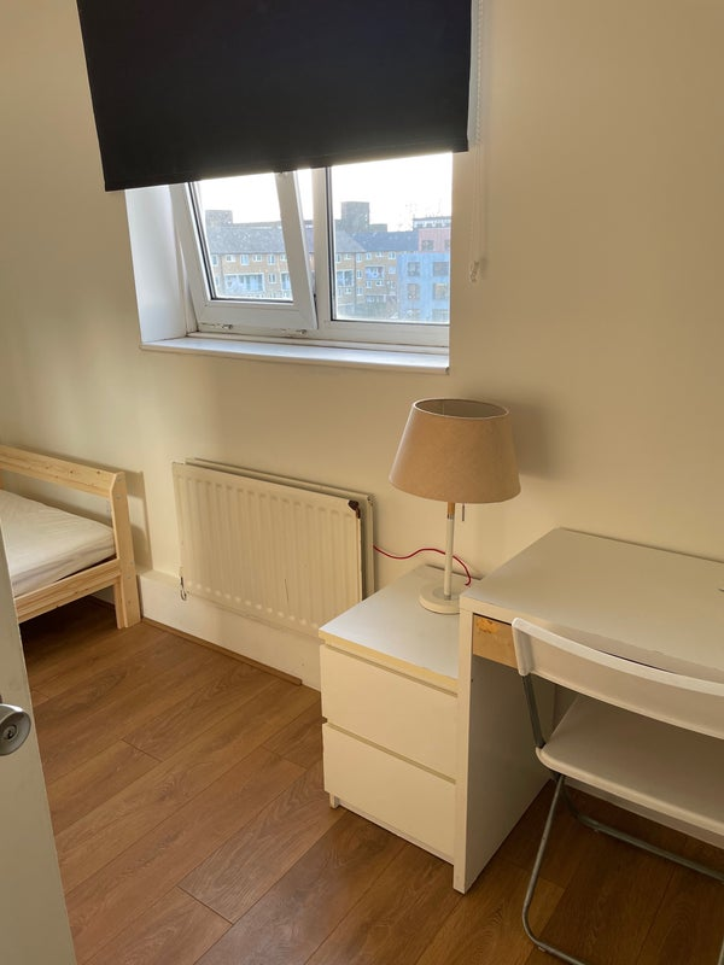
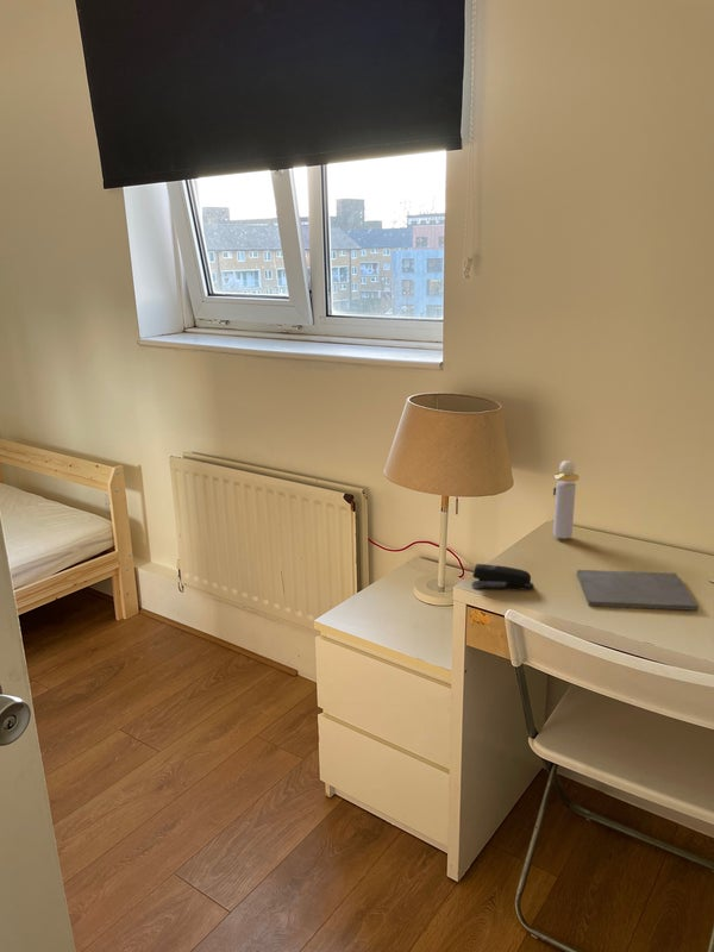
+ perfume bottle [552,459,580,539]
+ stapler [471,563,536,590]
+ notepad [576,569,700,612]
